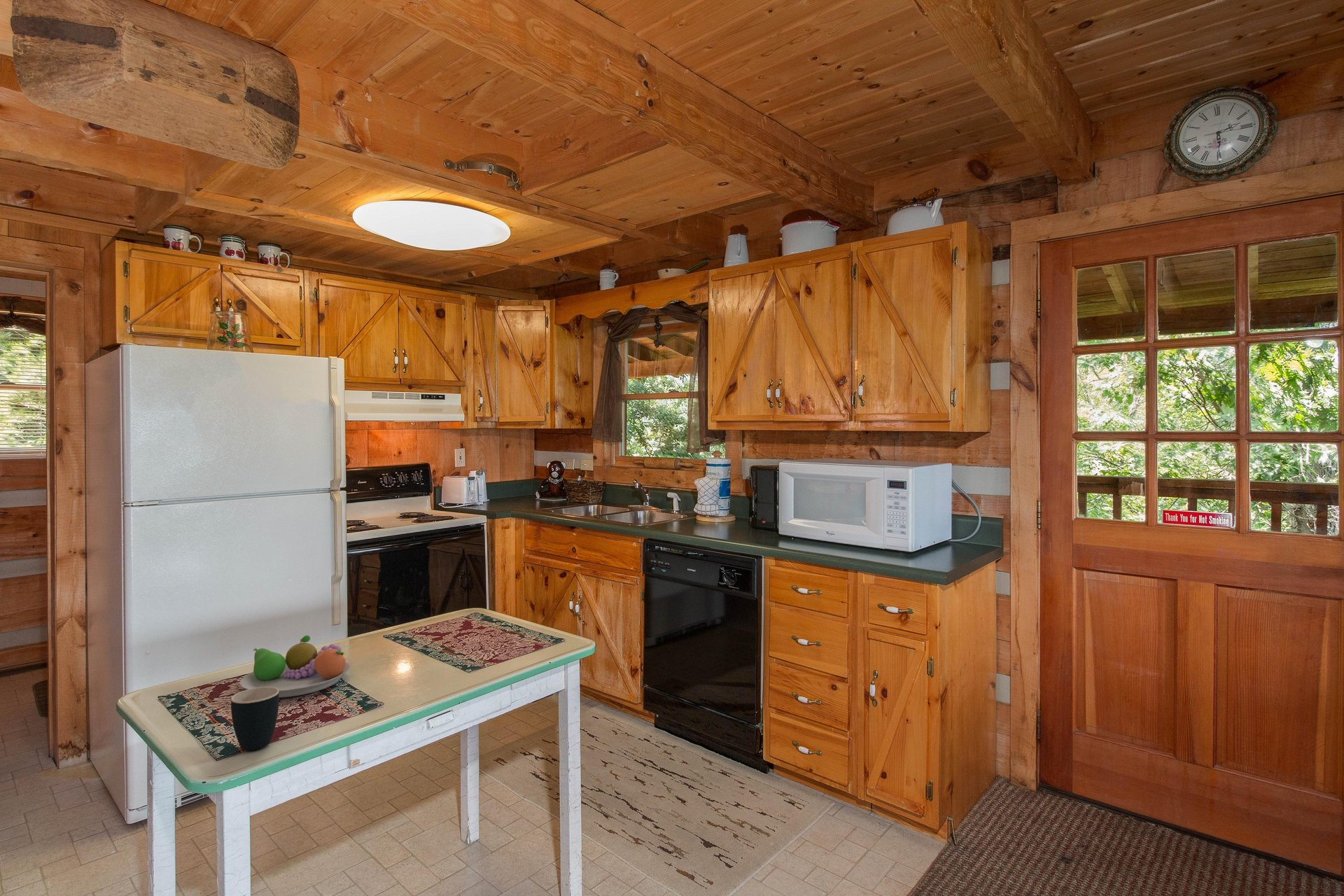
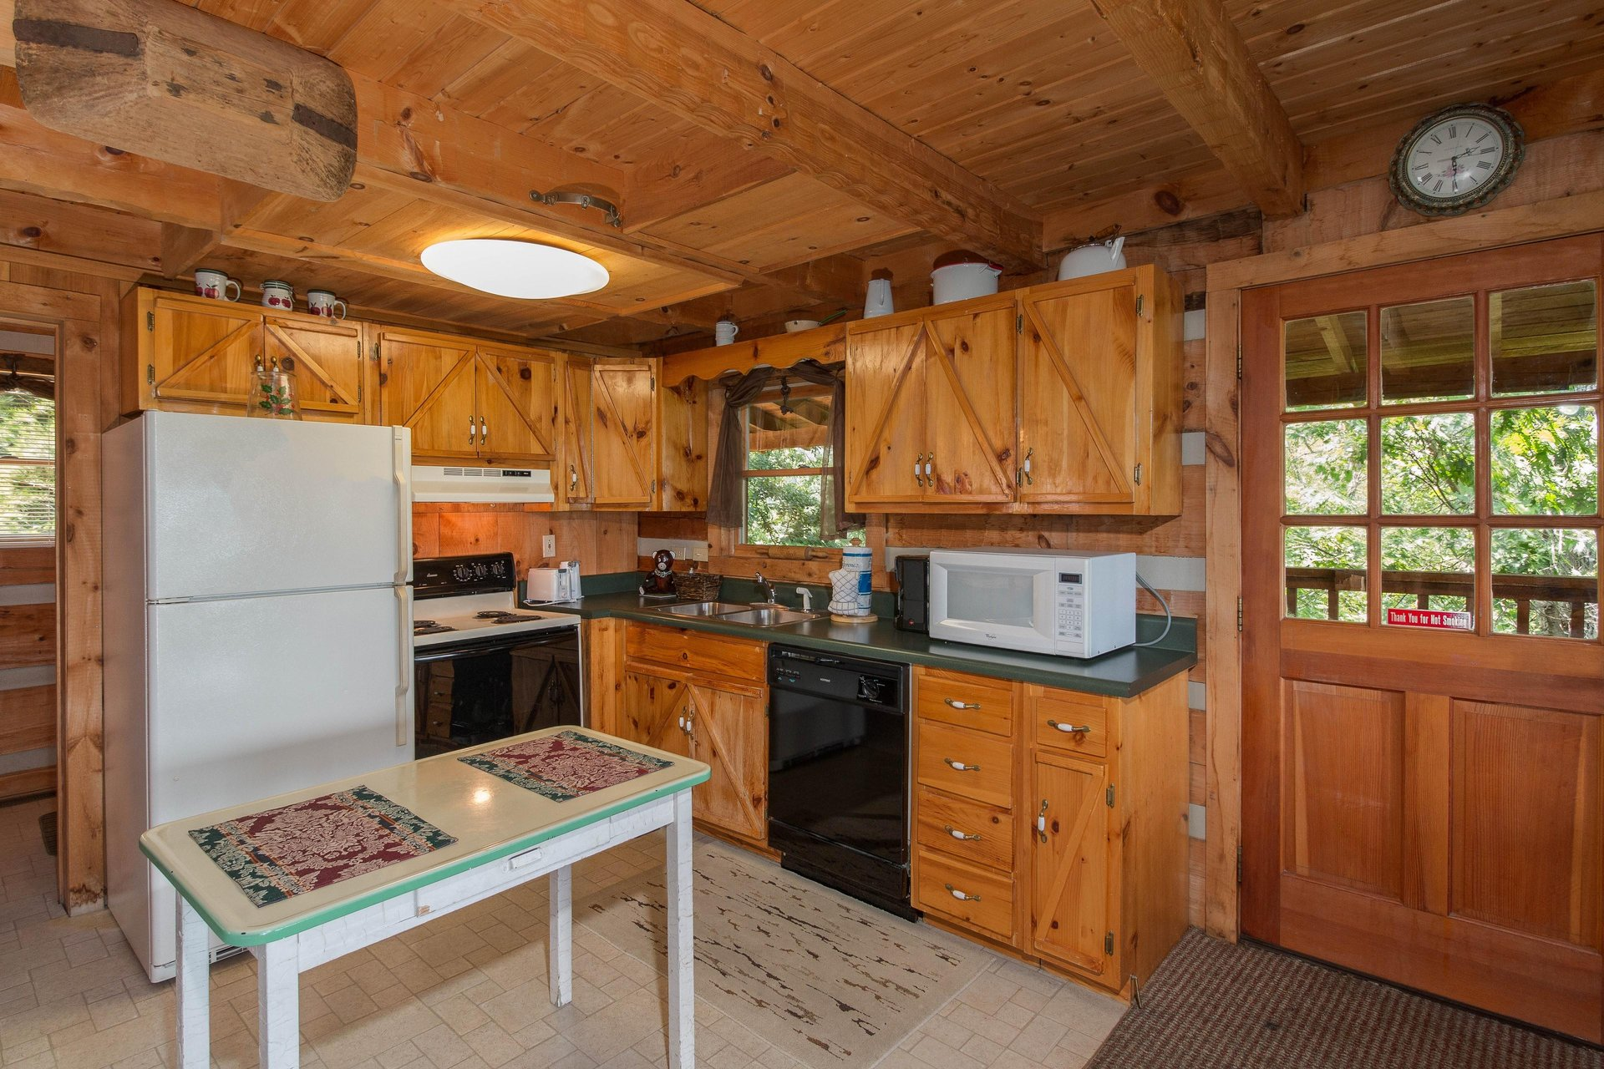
- mug [230,687,280,751]
- fruit bowl [239,635,351,698]
